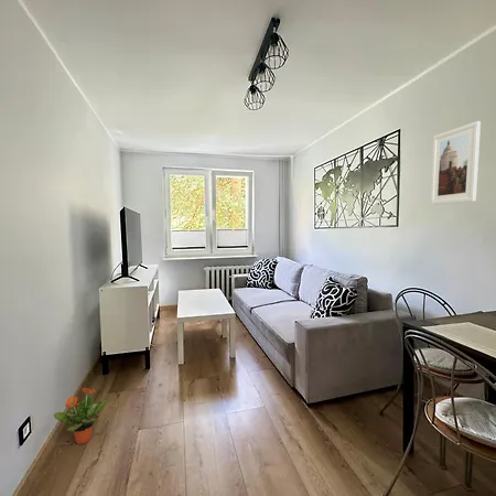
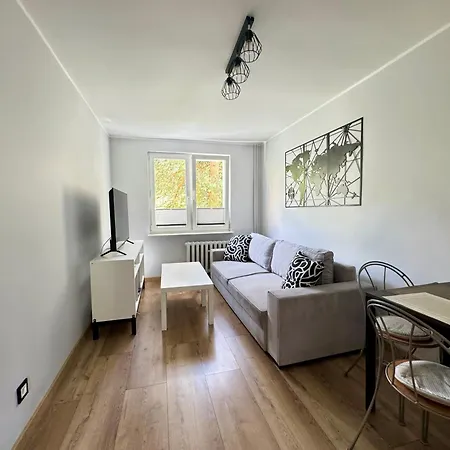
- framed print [429,120,482,206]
- potted plant [53,386,108,445]
